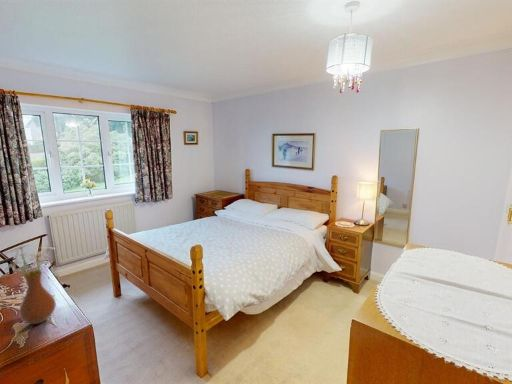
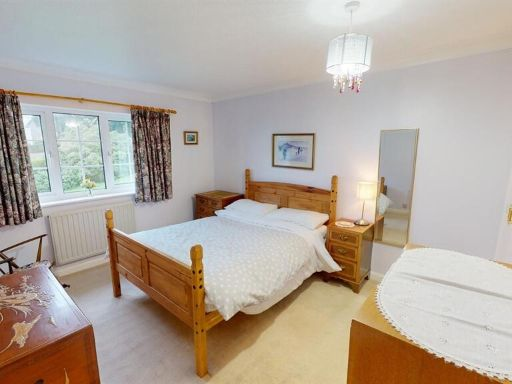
- vase [4,244,57,325]
